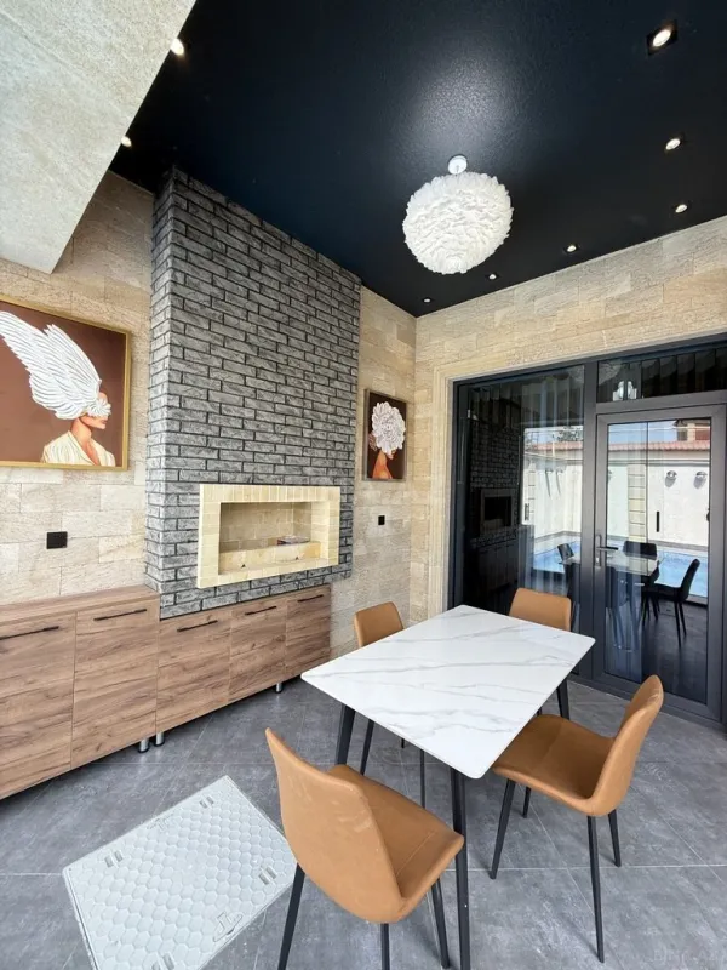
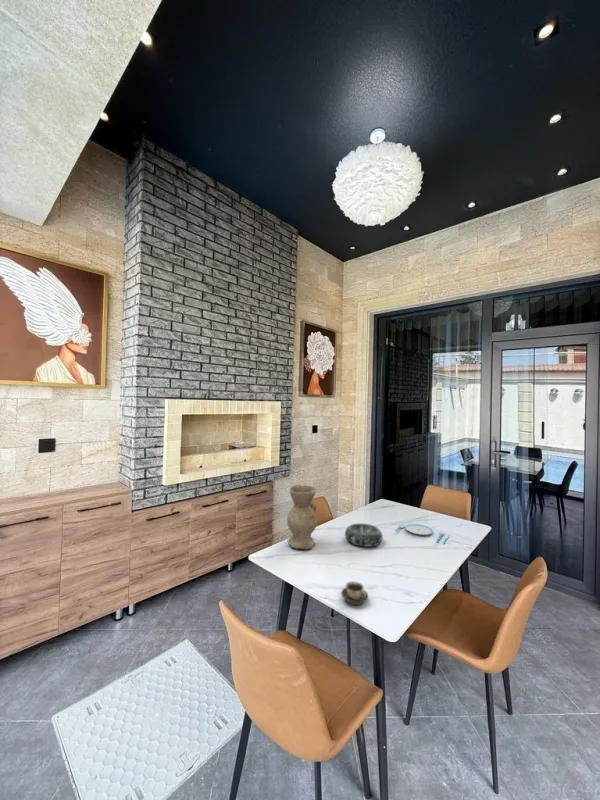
+ cup [340,580,369,606]
+ vase [286,484,318,550]
+ decorative bowl [344,523,384,548]
+ plate [394,523,450,544]
